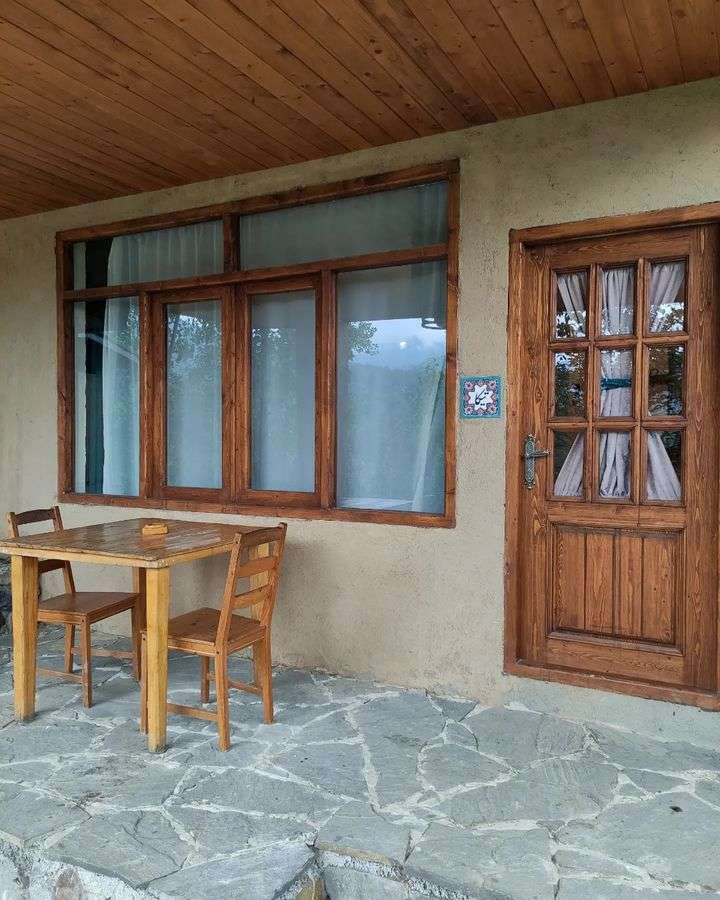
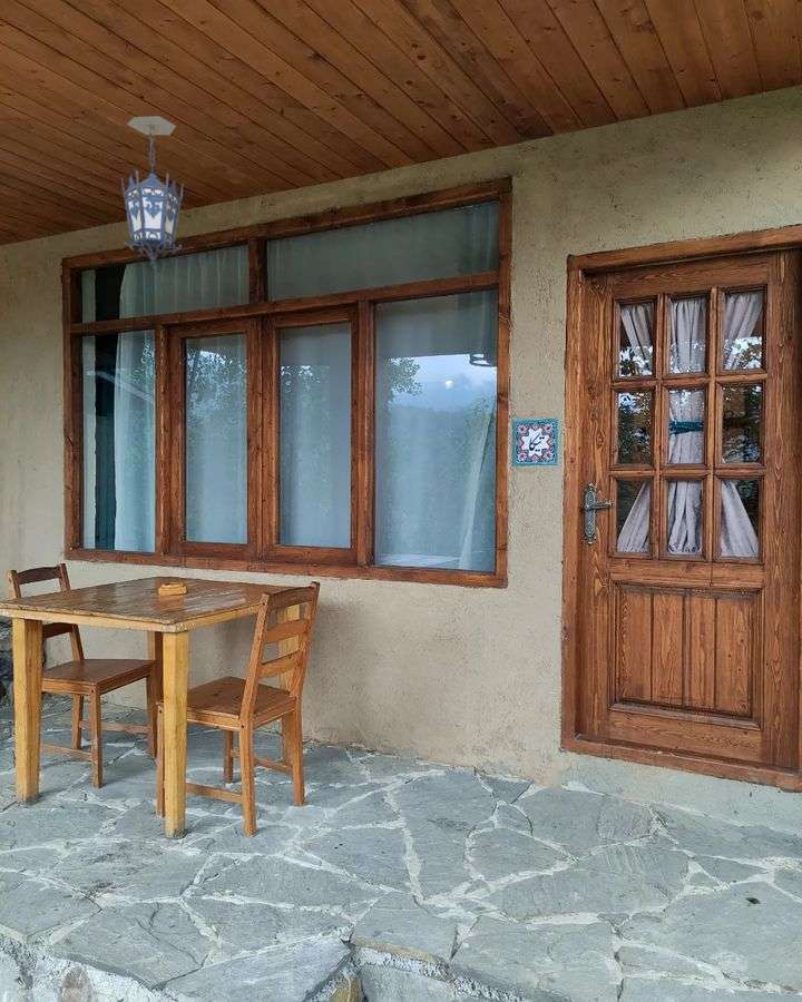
+ hanging lantern [119,115,186,266]
